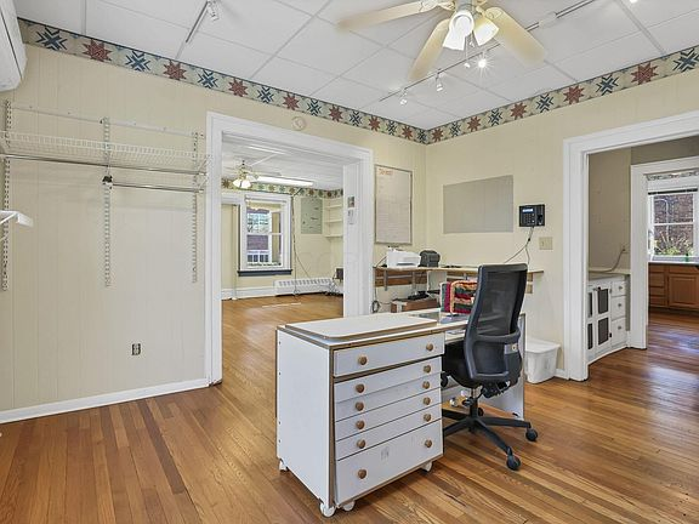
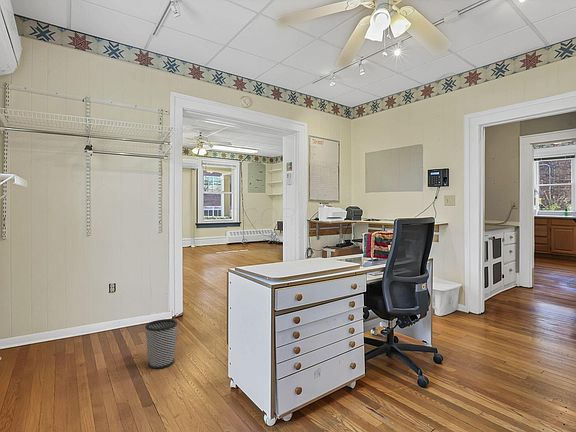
+ wastebasket [144,318,178,370]
